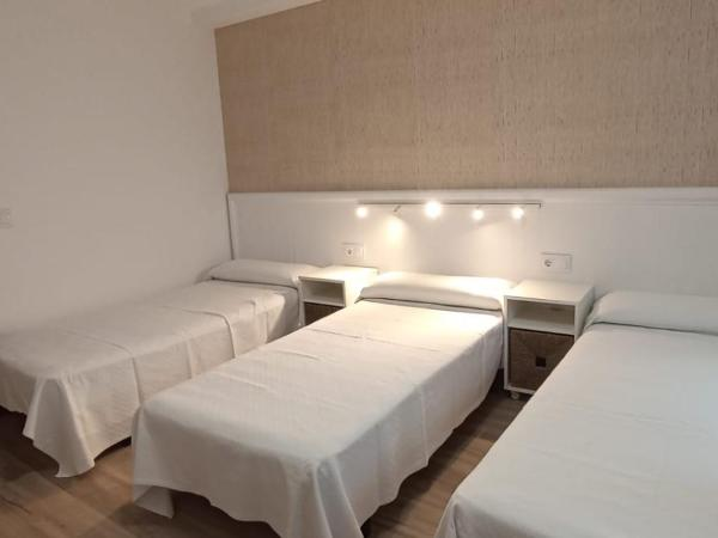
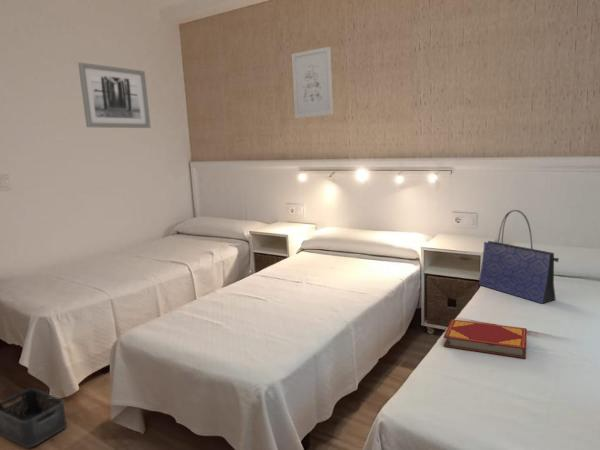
+ hardback book [443,318,528,359]
+ storage bin [0,388,68,449]
+ wall art [291,46,334,119]
+ wall art [77,62,152,129]
+ tote bag [477,209,560,305]
